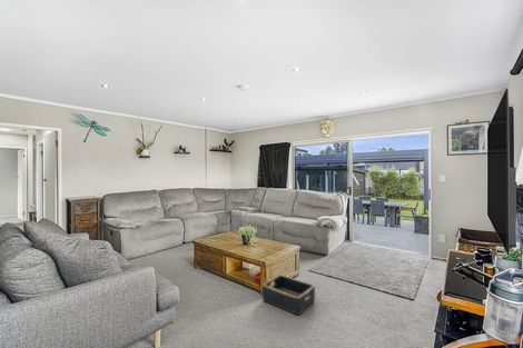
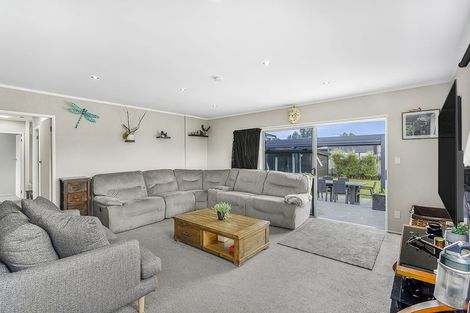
- basket [262,274,316,316]
